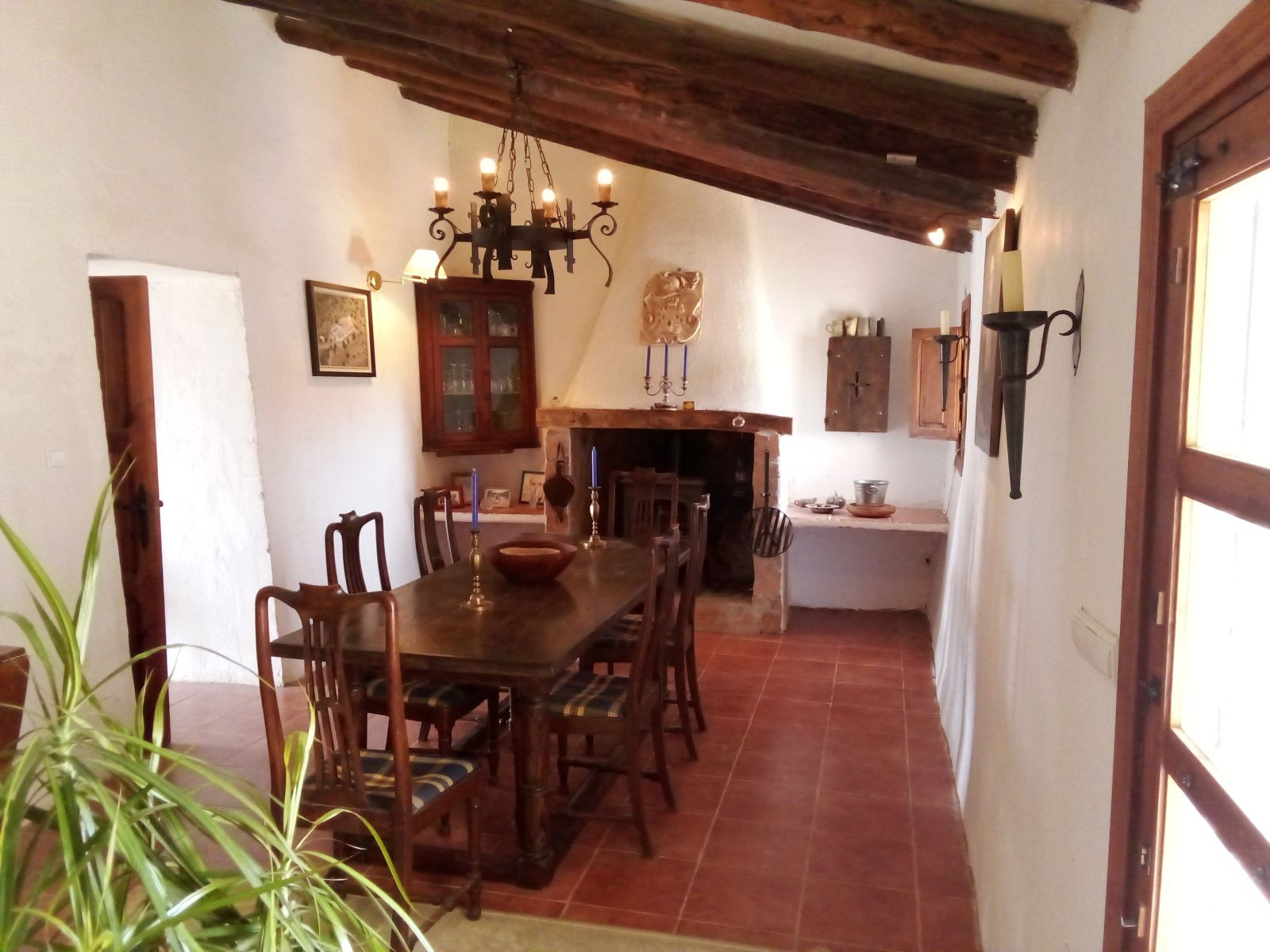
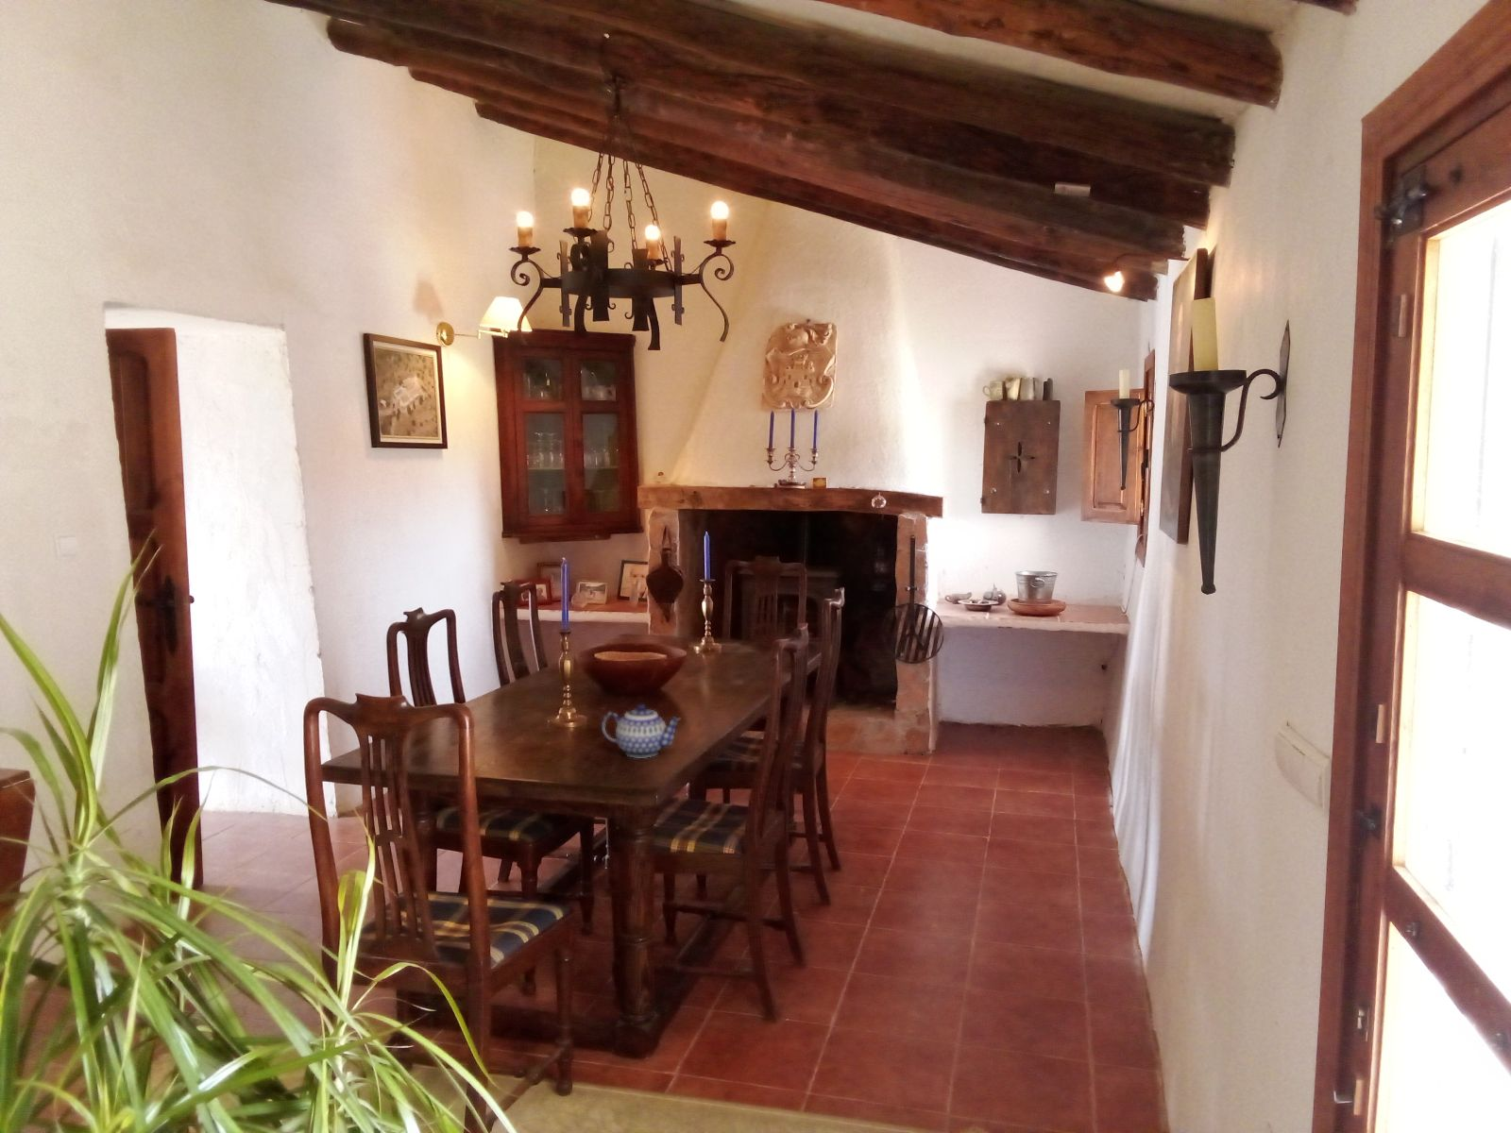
+ teapot [601,703,681,758]
